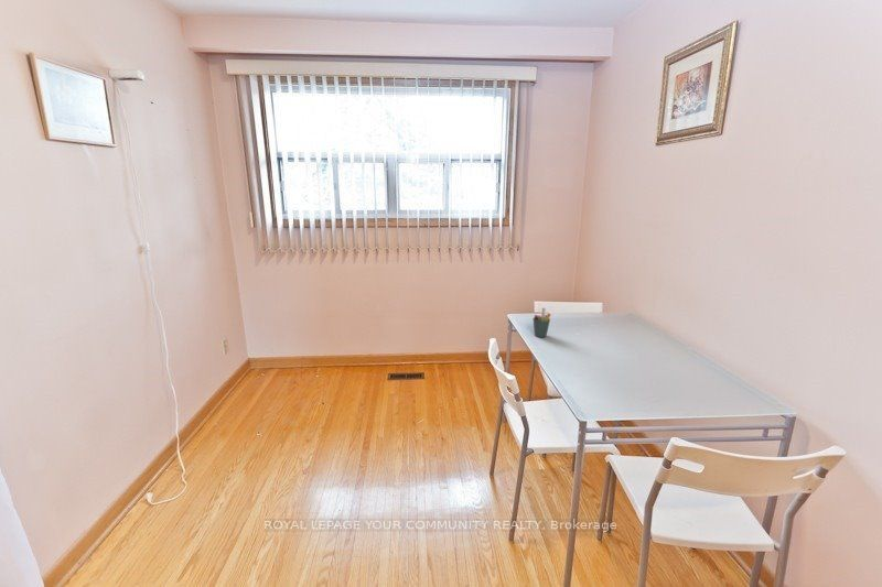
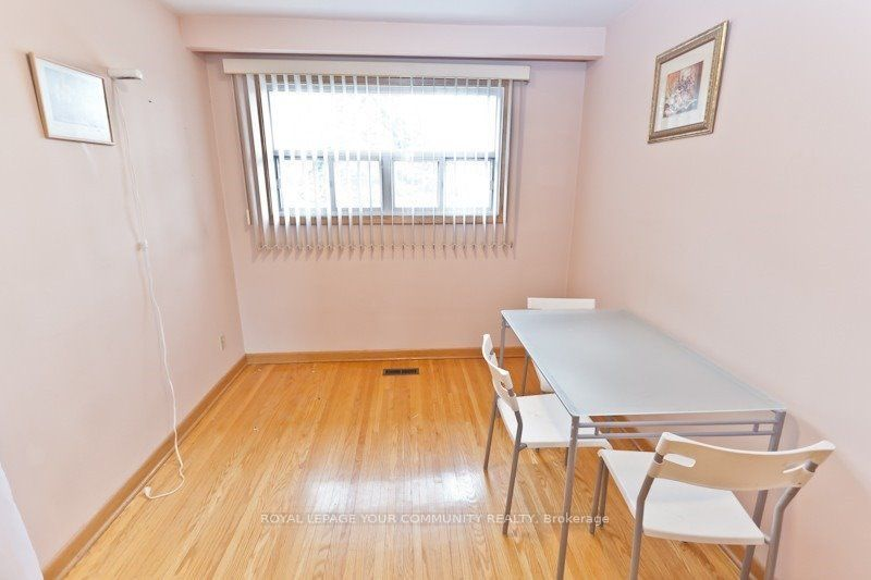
- pen holder [531,307,551,338]
